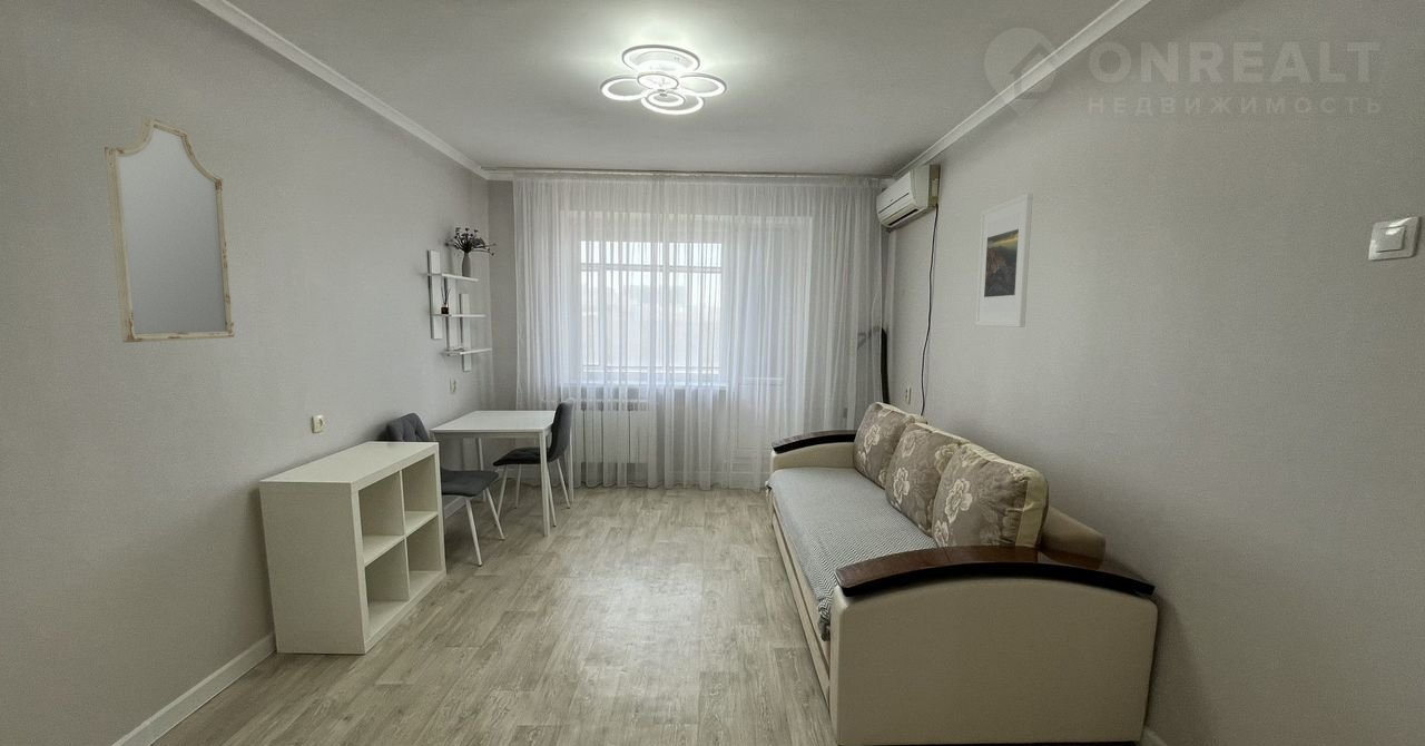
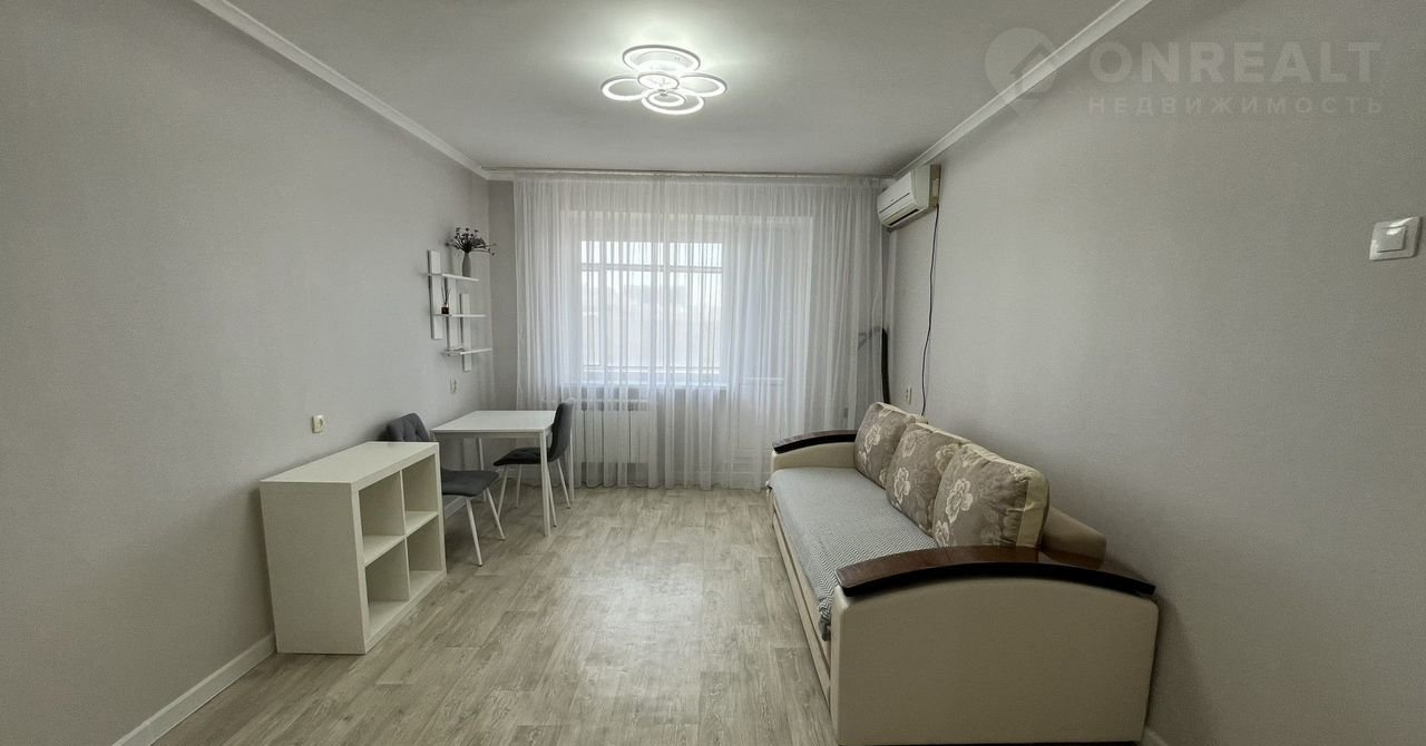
- home mirror [104,116,235,343]
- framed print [974,192,1034,328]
